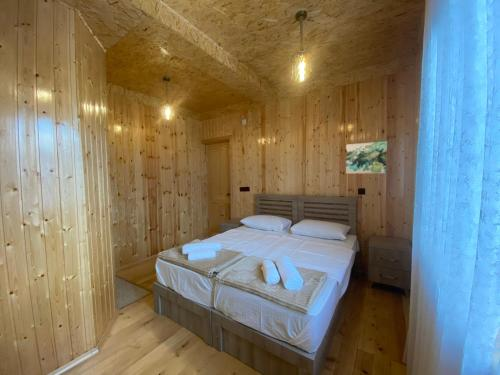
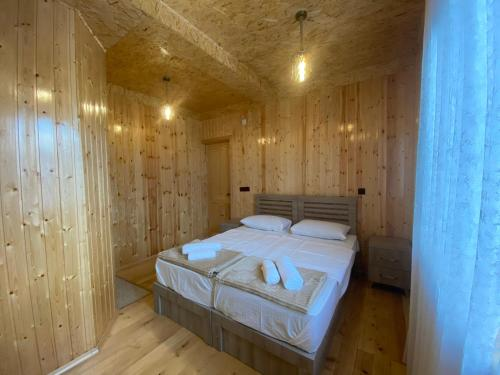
- wall art [345,140,388,175]
